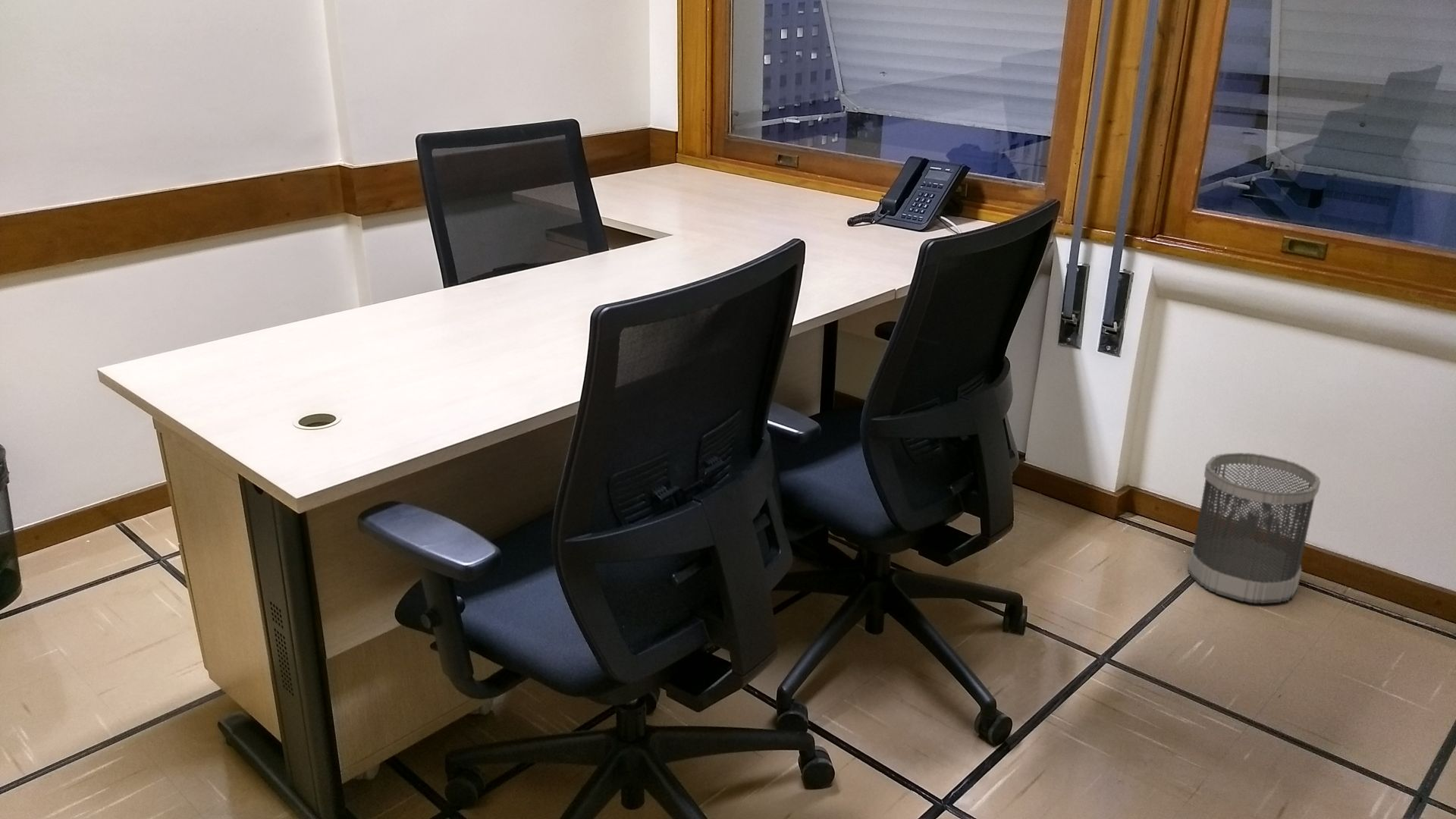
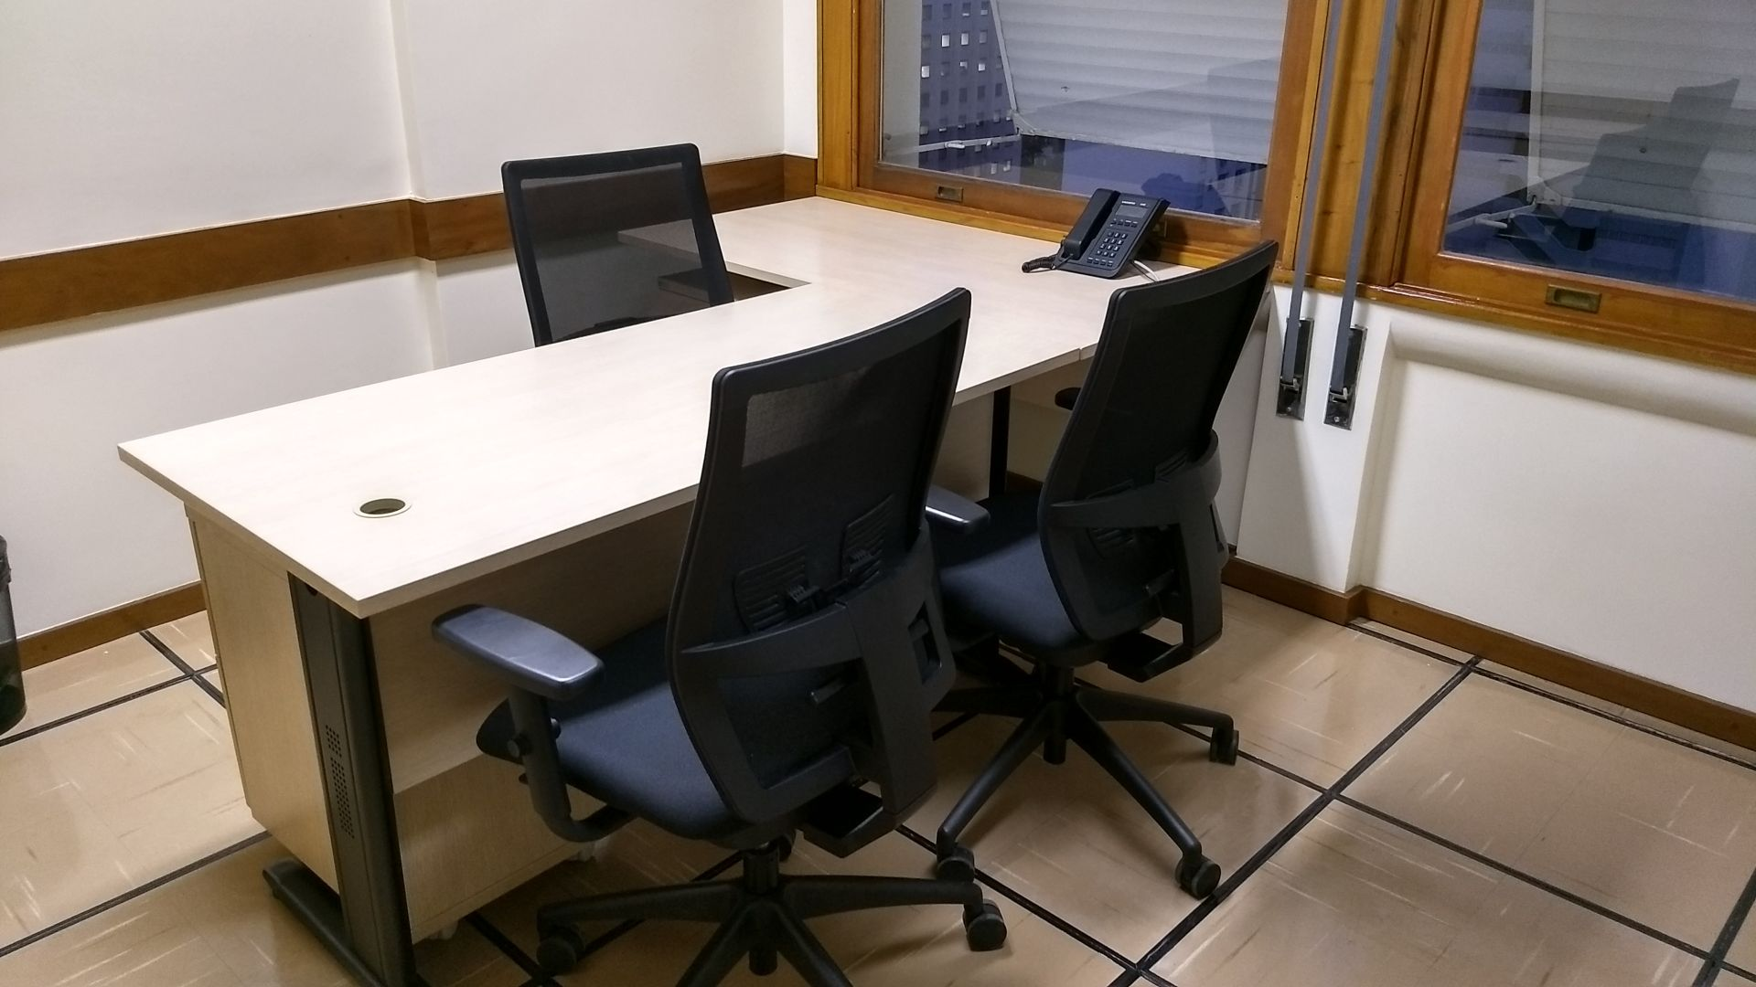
- wastebasket [1187,452,1321,604]
